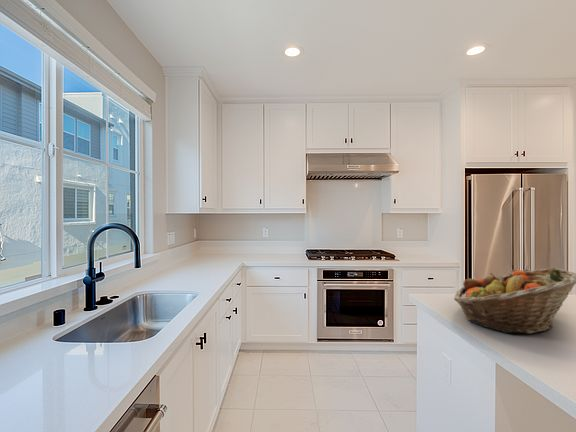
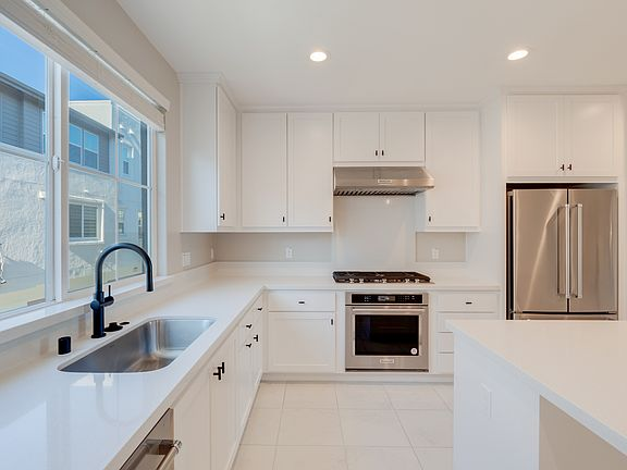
- fruit basket [453,267,576,335]
